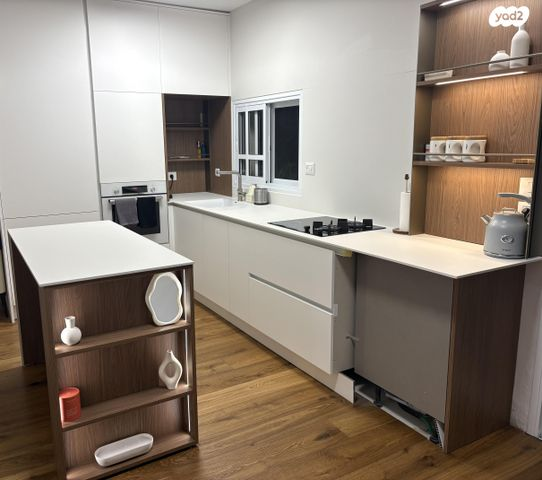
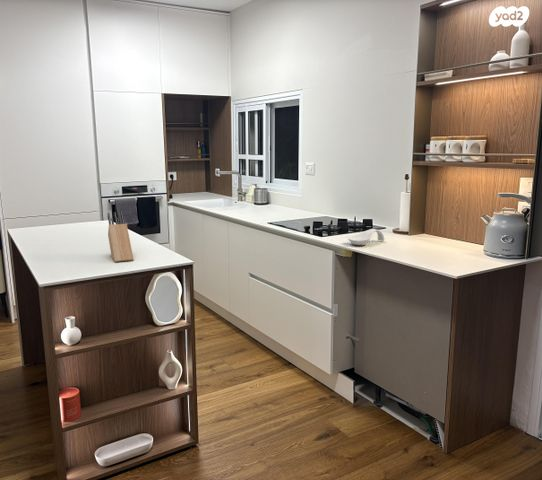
+ knife block [107,211,134,263]
+ spoon rest [347,228,385,246]
